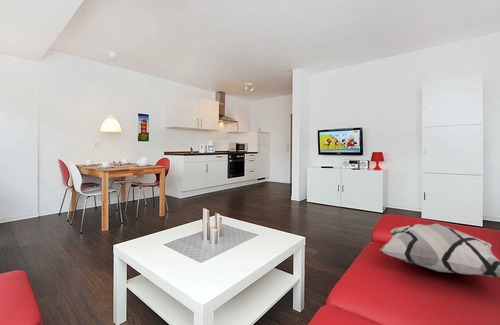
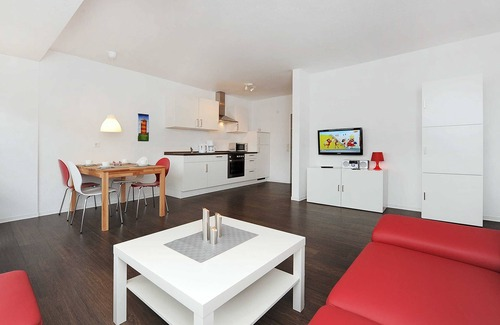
- decorative pillow [379,223,500,278]
